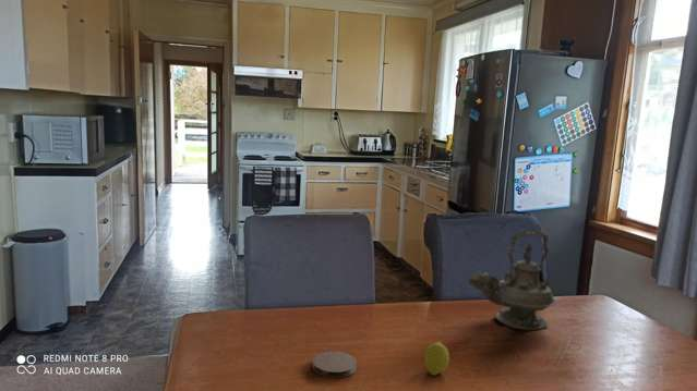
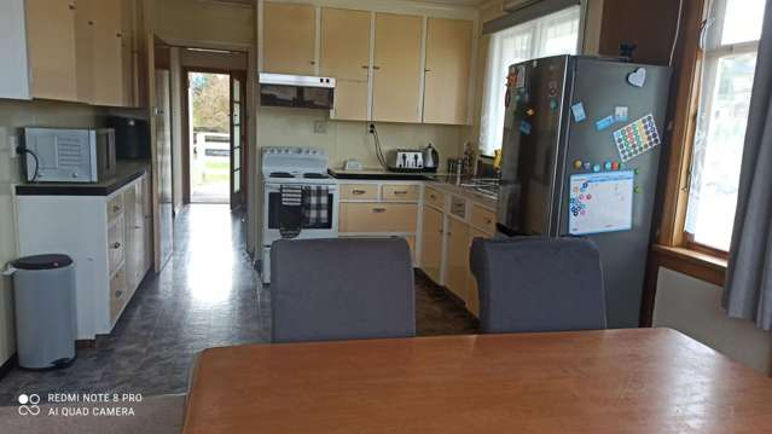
- fruit [423,340,450,377]
- coaster [311,351,358,379]
- teapot [465,230,557,331]
